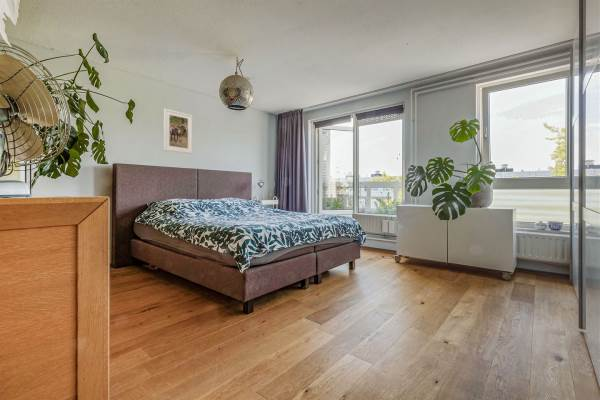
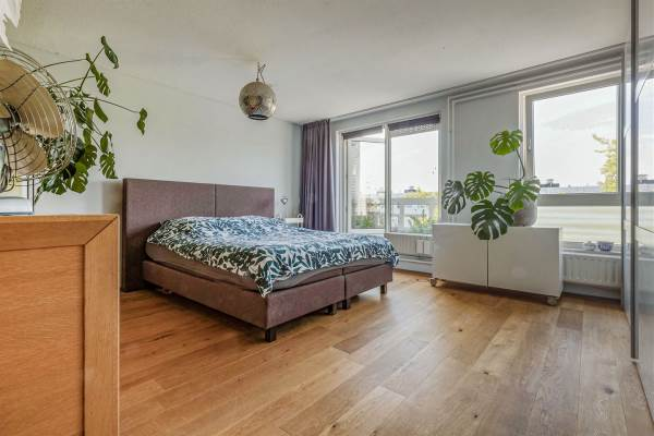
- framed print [163,108,193,155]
